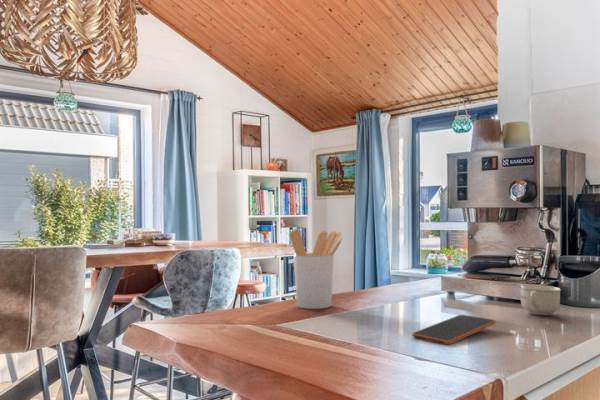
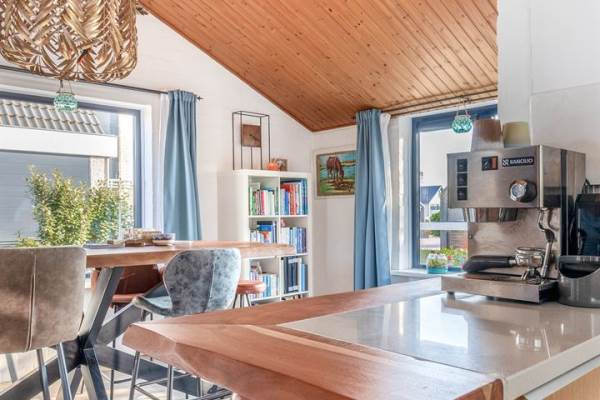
- utensil holder [288,228,343,310]
- smartphone [411,314,497,345]
- cup [519,283,562,316]
